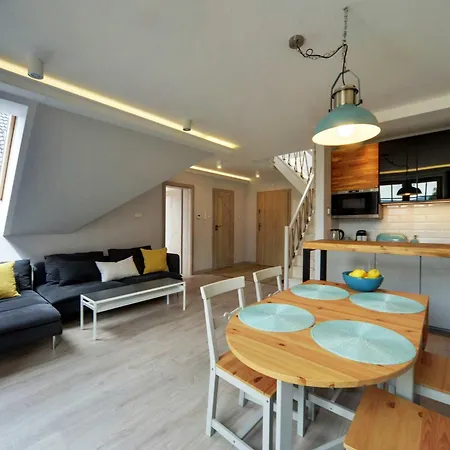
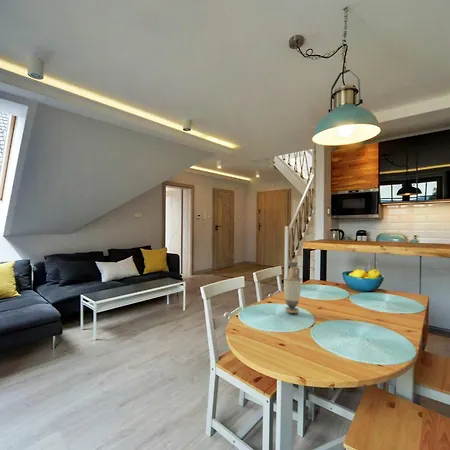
+ vase [283,261,302,314]
